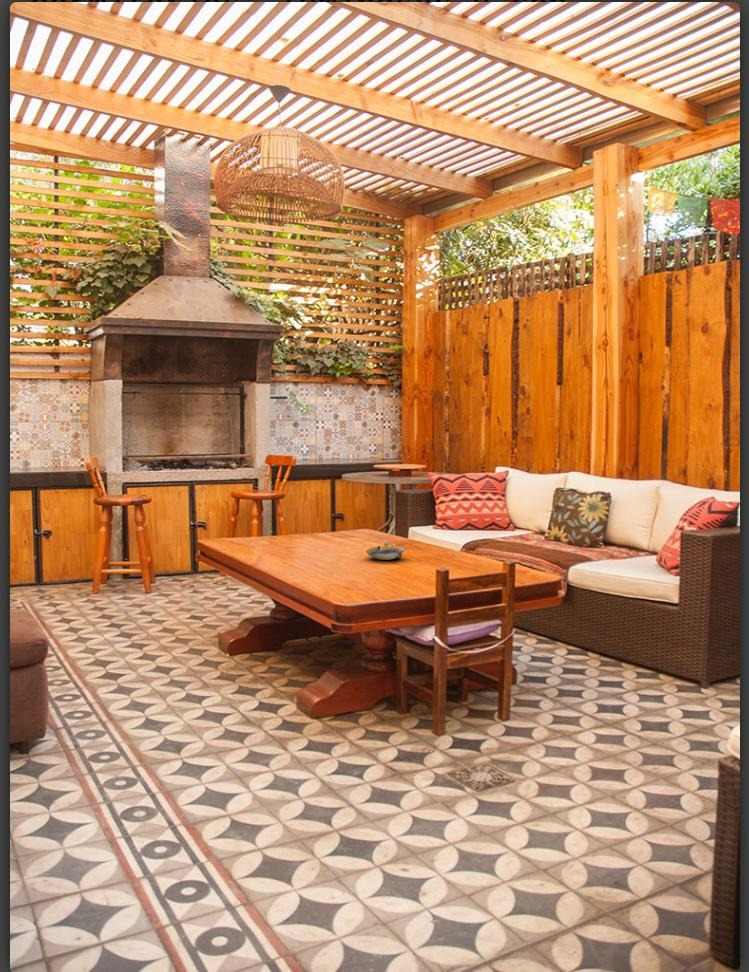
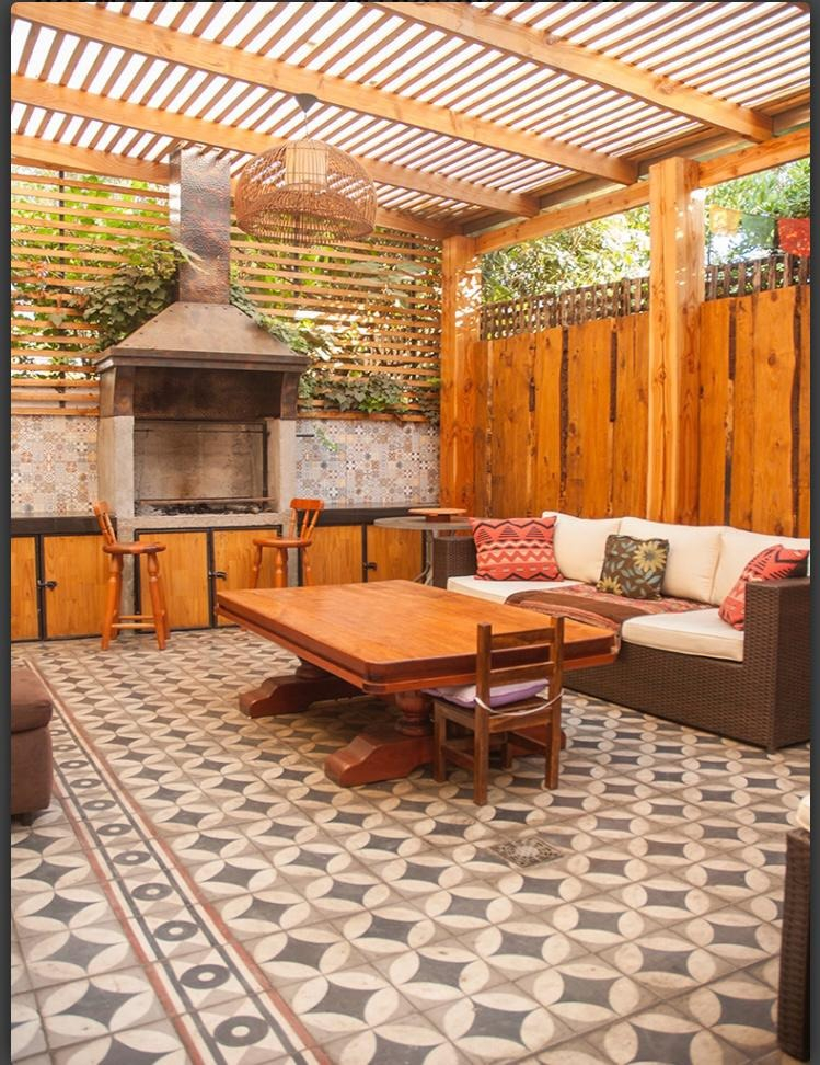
- decorative bowl [365,540,407,561]
